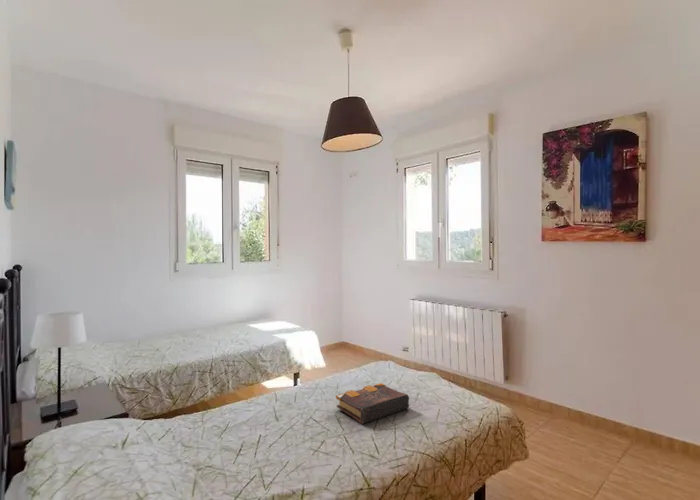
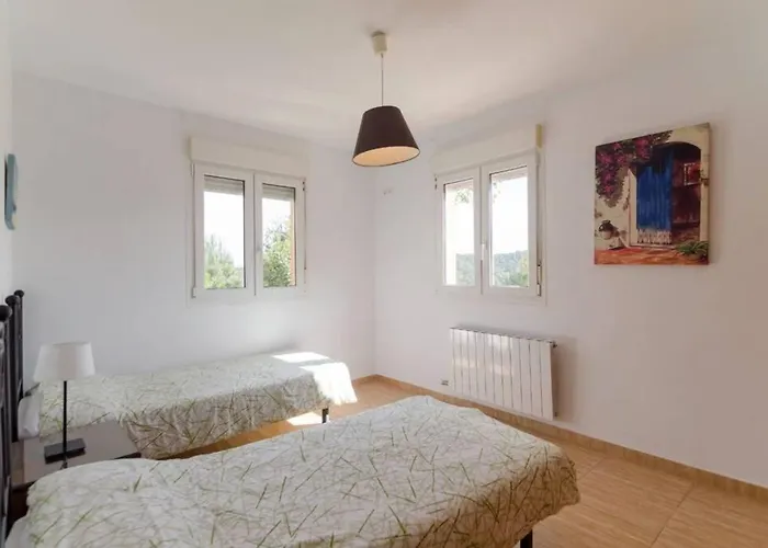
- book [335,382,410,425]
